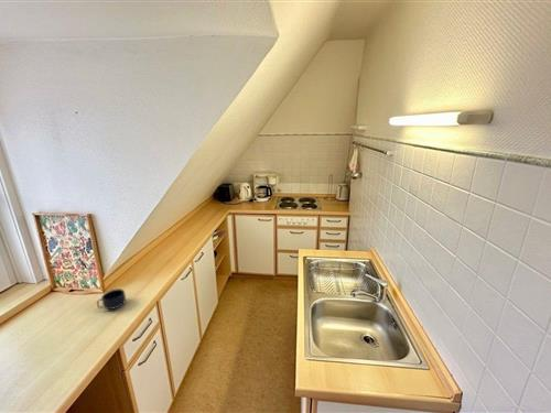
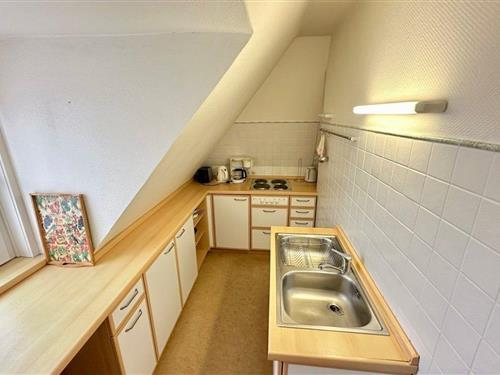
- mug [96,287,127,311]
